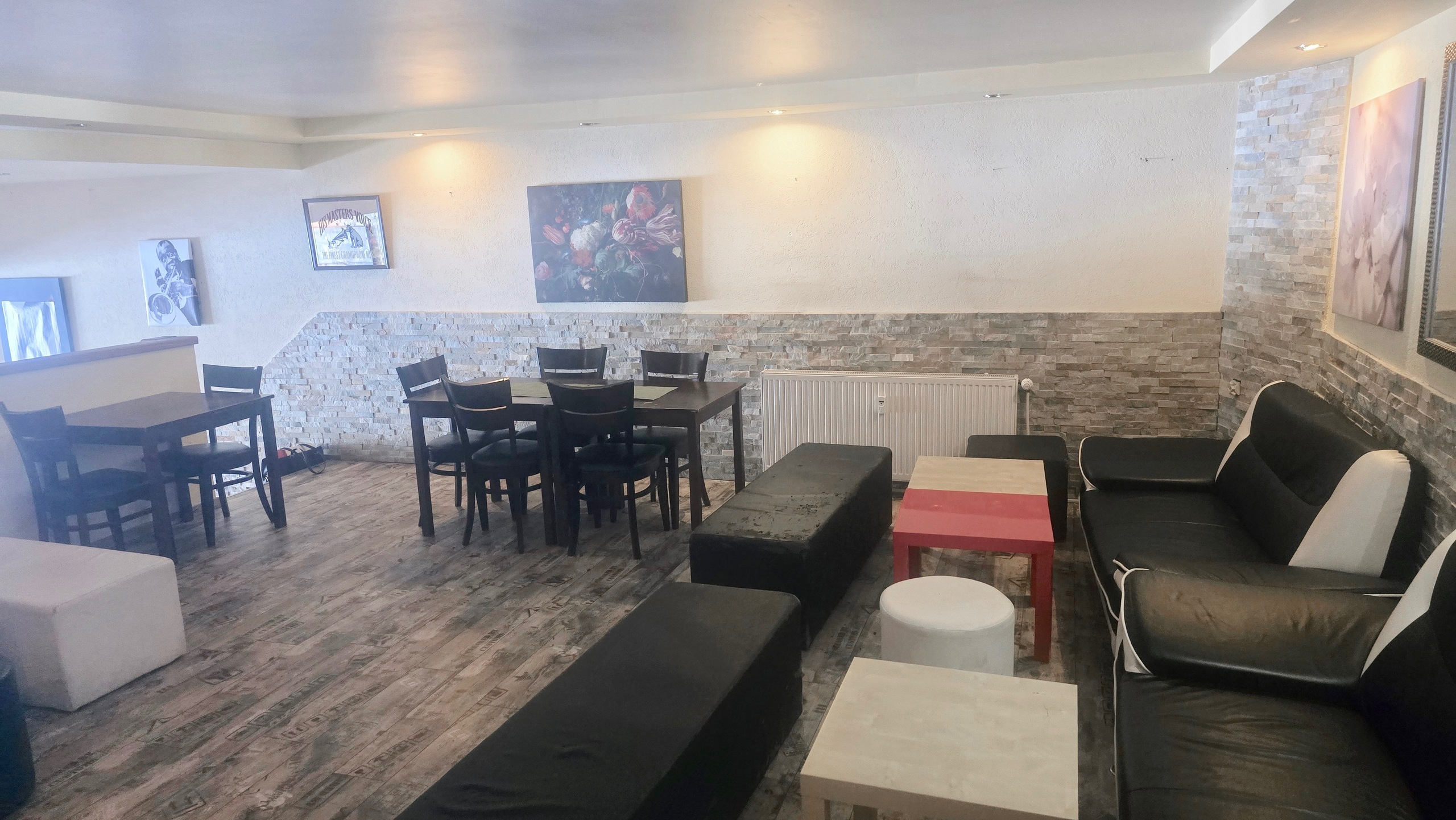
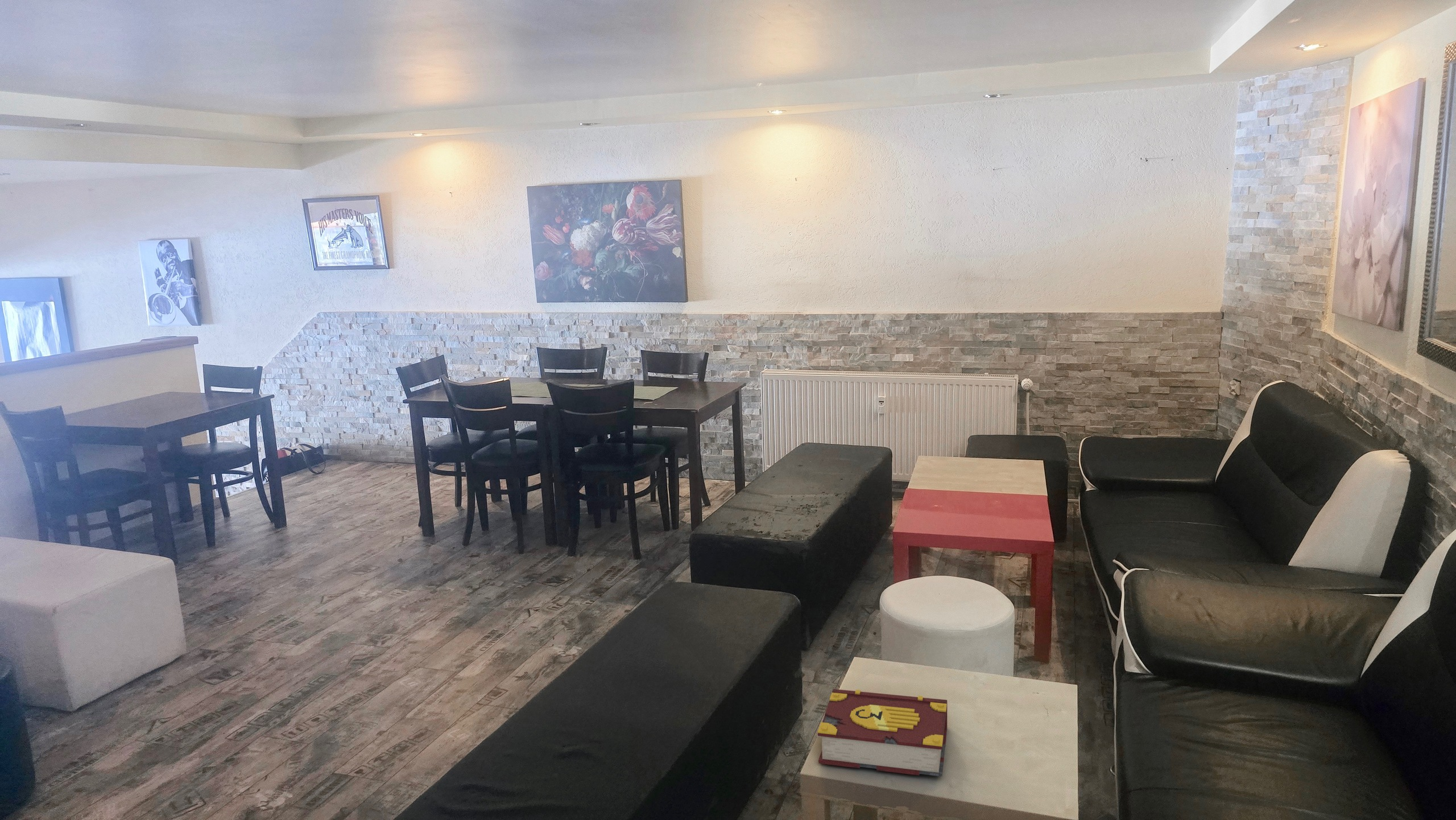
+ book [816,689,948,777]
